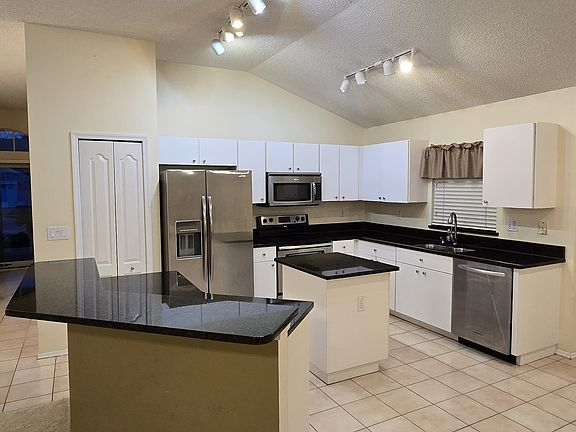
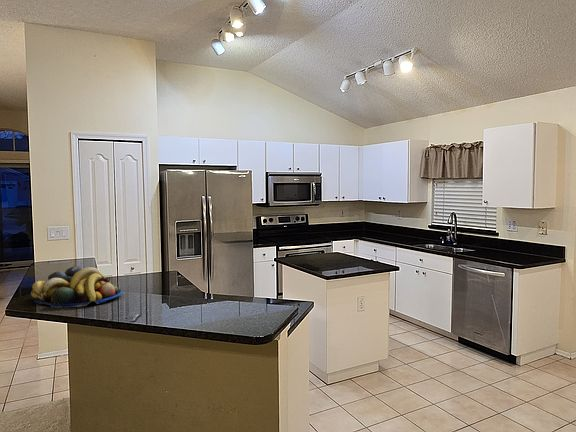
+ fruit bowl [30,265,123,309]
